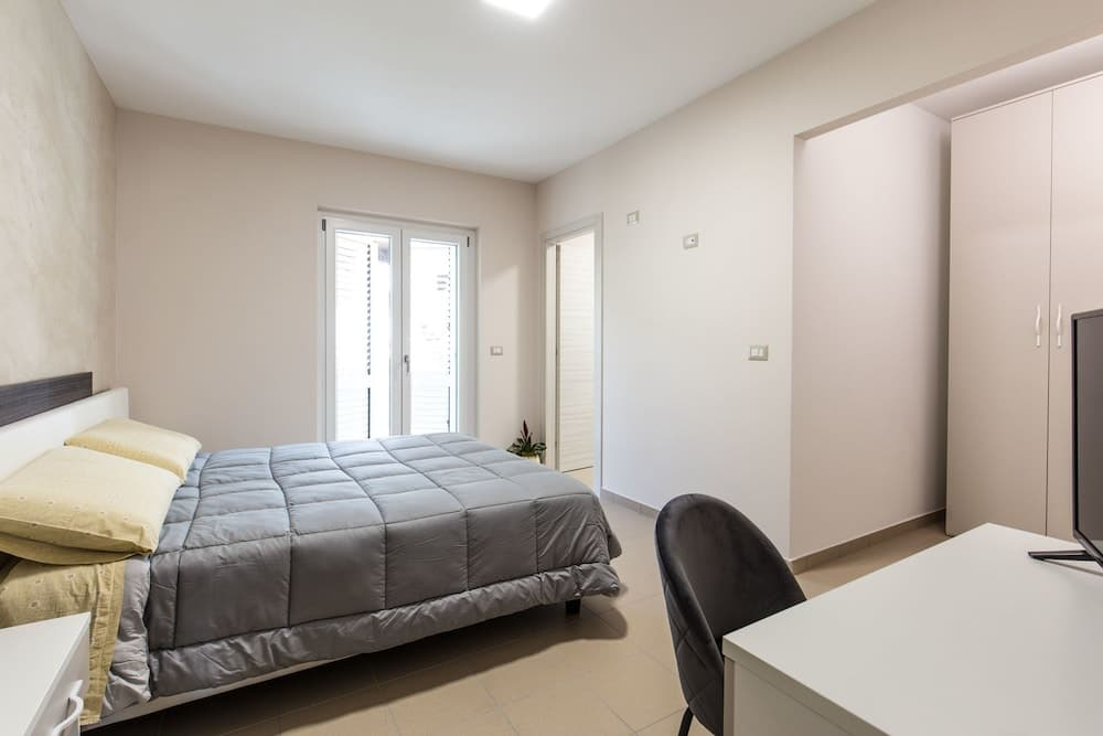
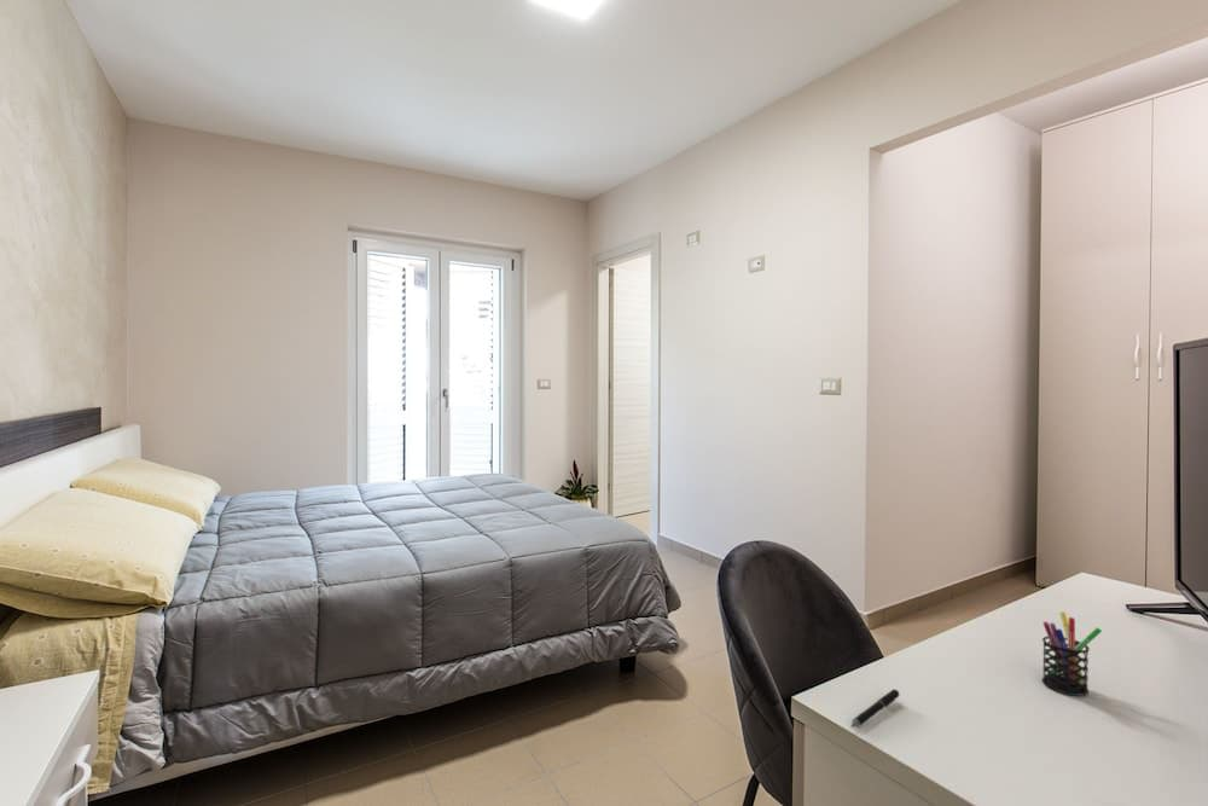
+ pen [849,688,900,729]
+ pen holder [1041,611,1103,697]
